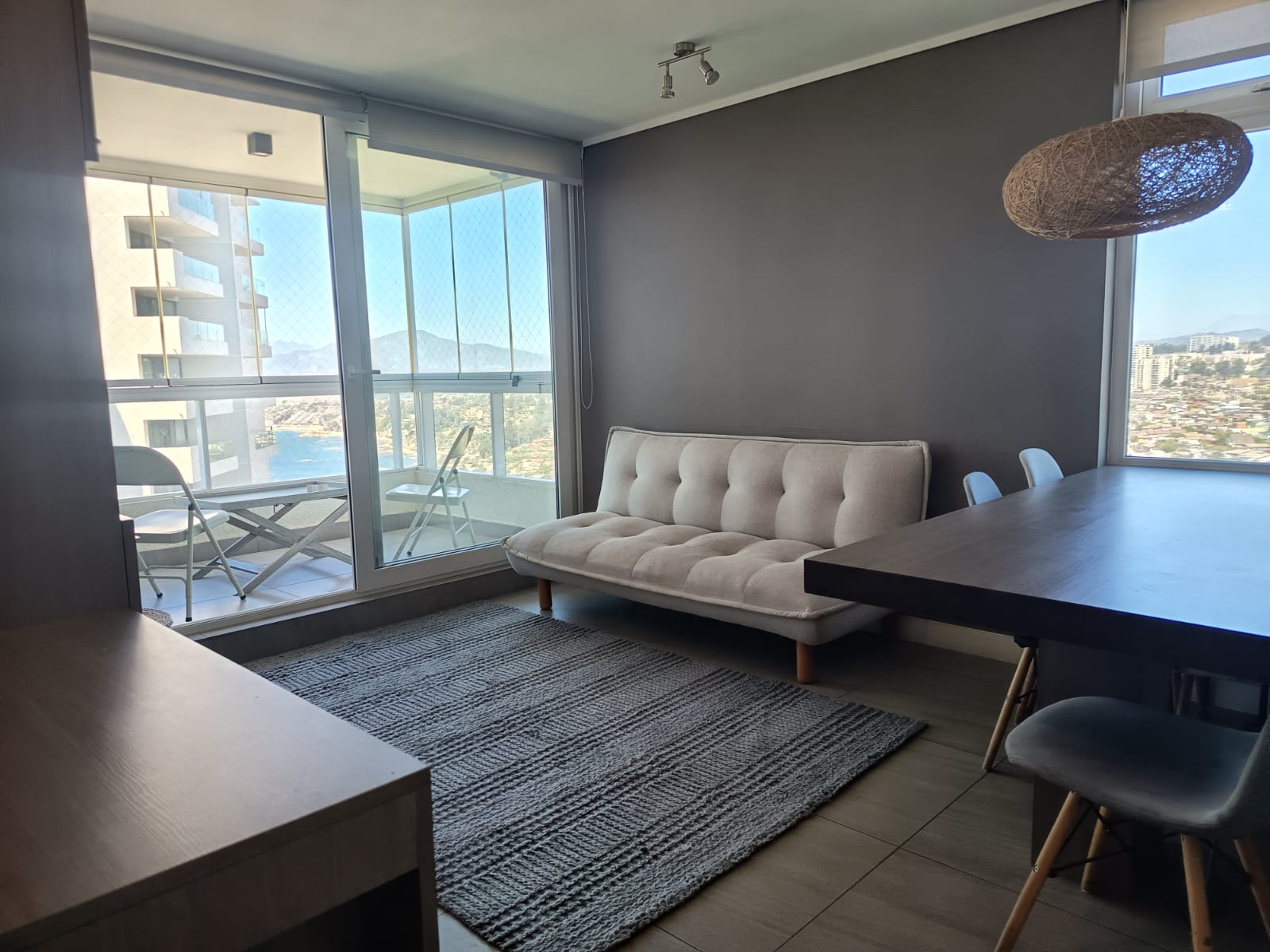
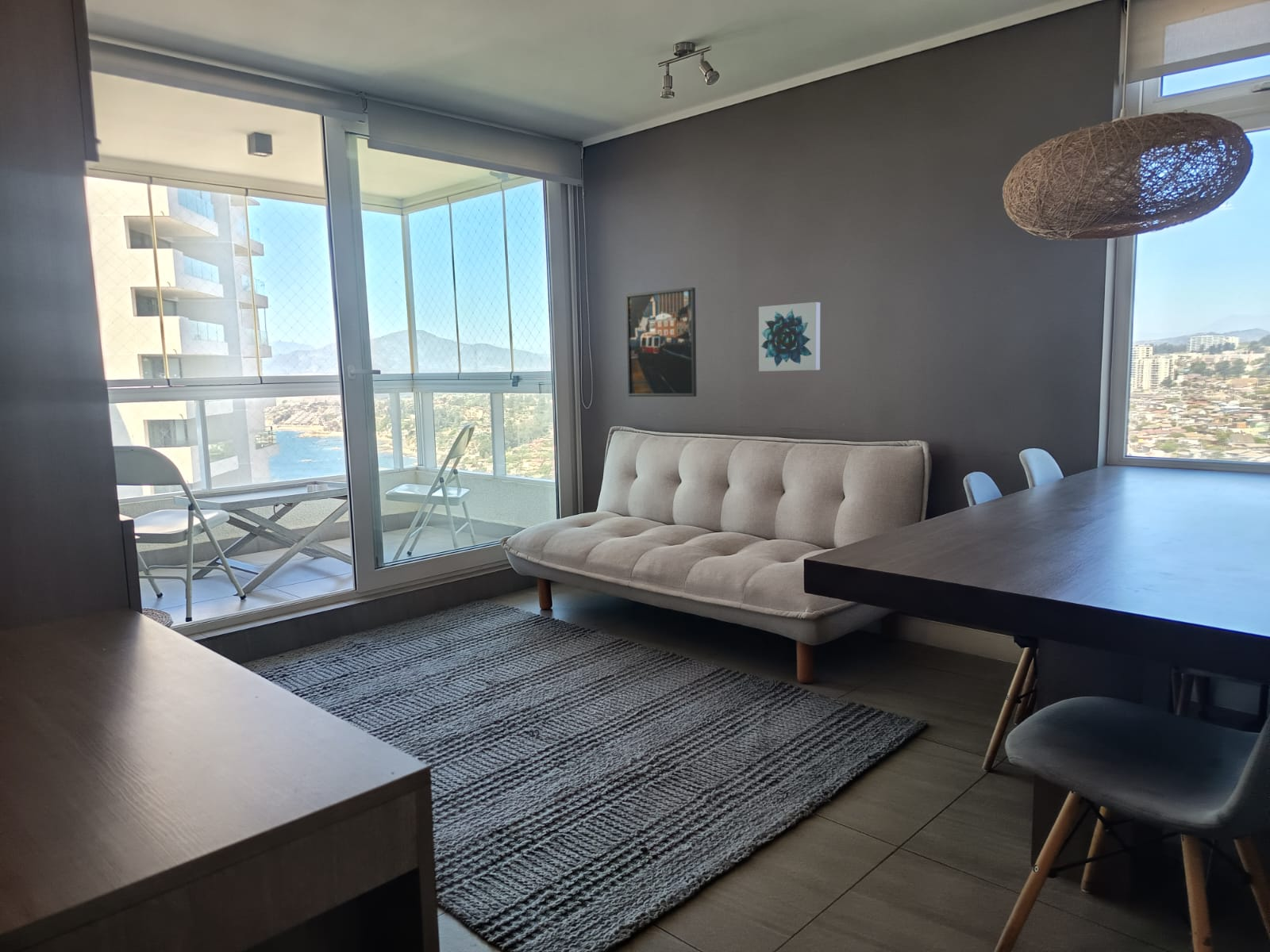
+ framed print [625,286,698,397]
+ wall art [758,301,821,372]
